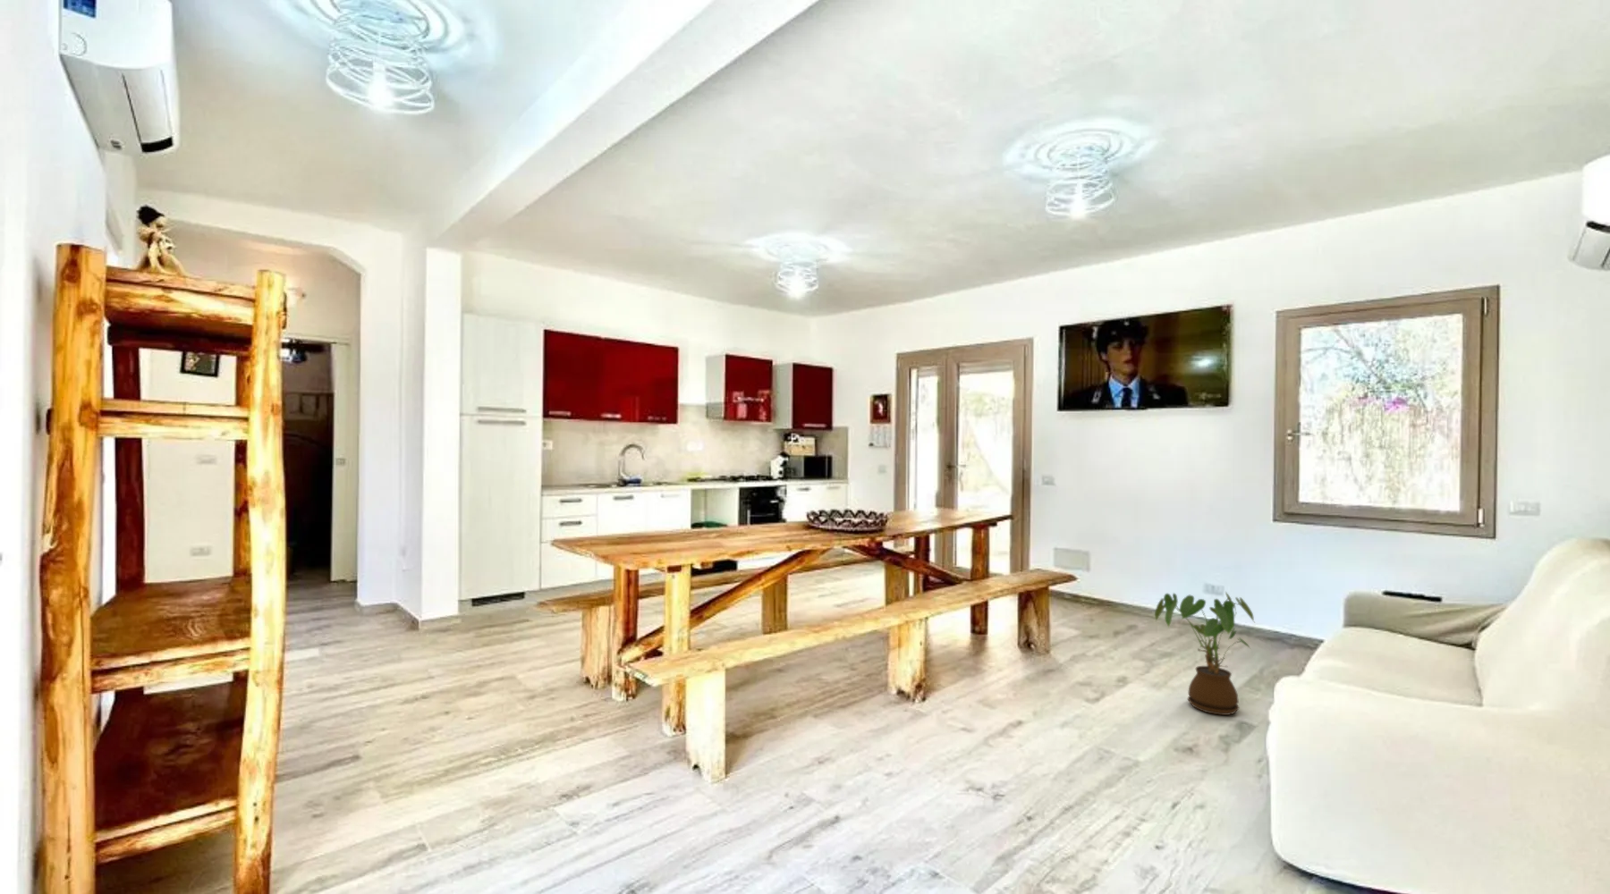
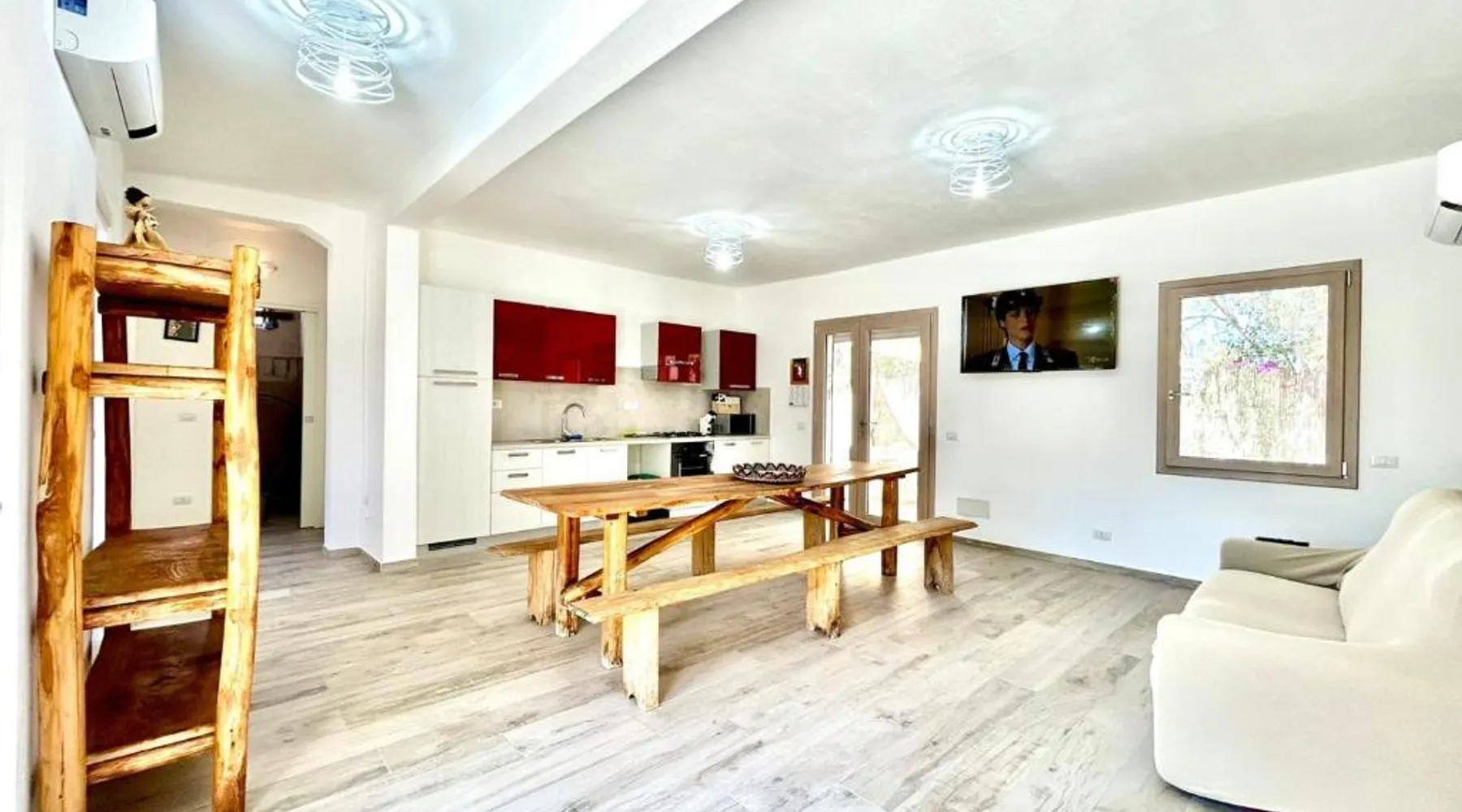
- house plant [1154,591,1255,716]
